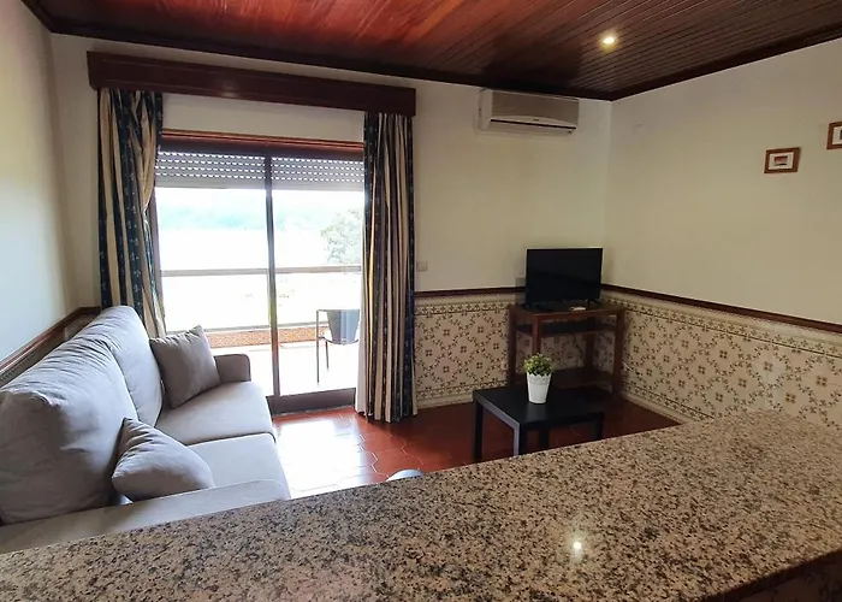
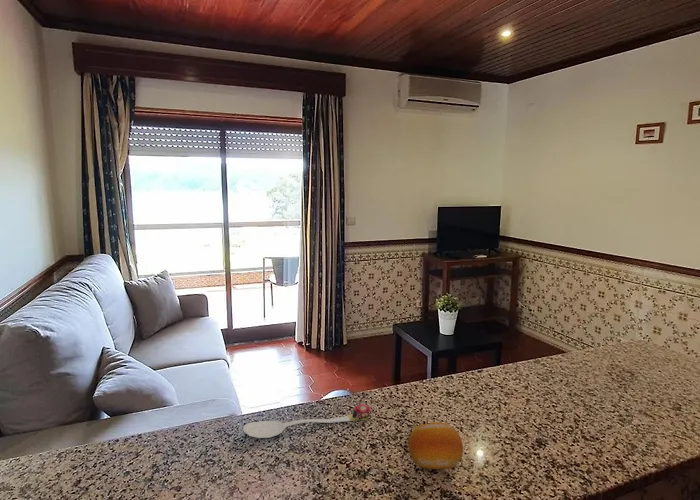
+ spoon [242,403,372,439]
+ fruit [407,421,464,470]
